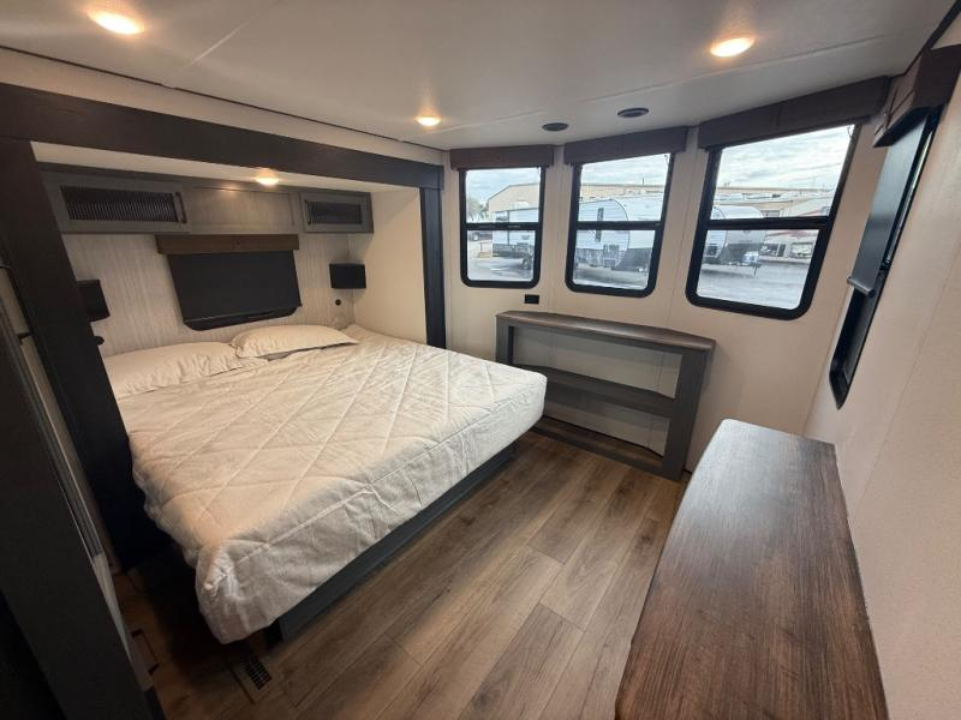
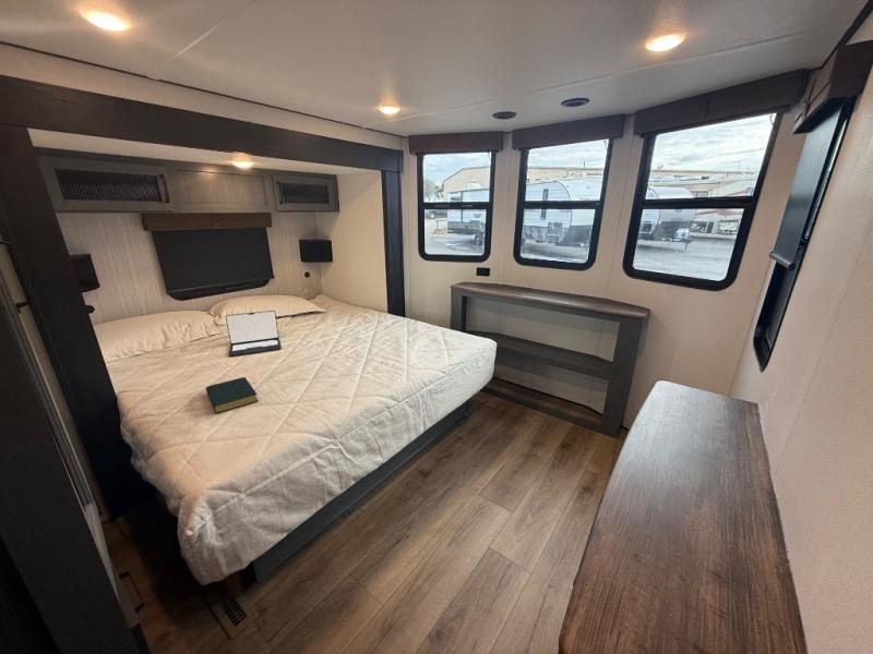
+ hardback book [205,376,259,414]
+ laptop [225,310,283,358]
